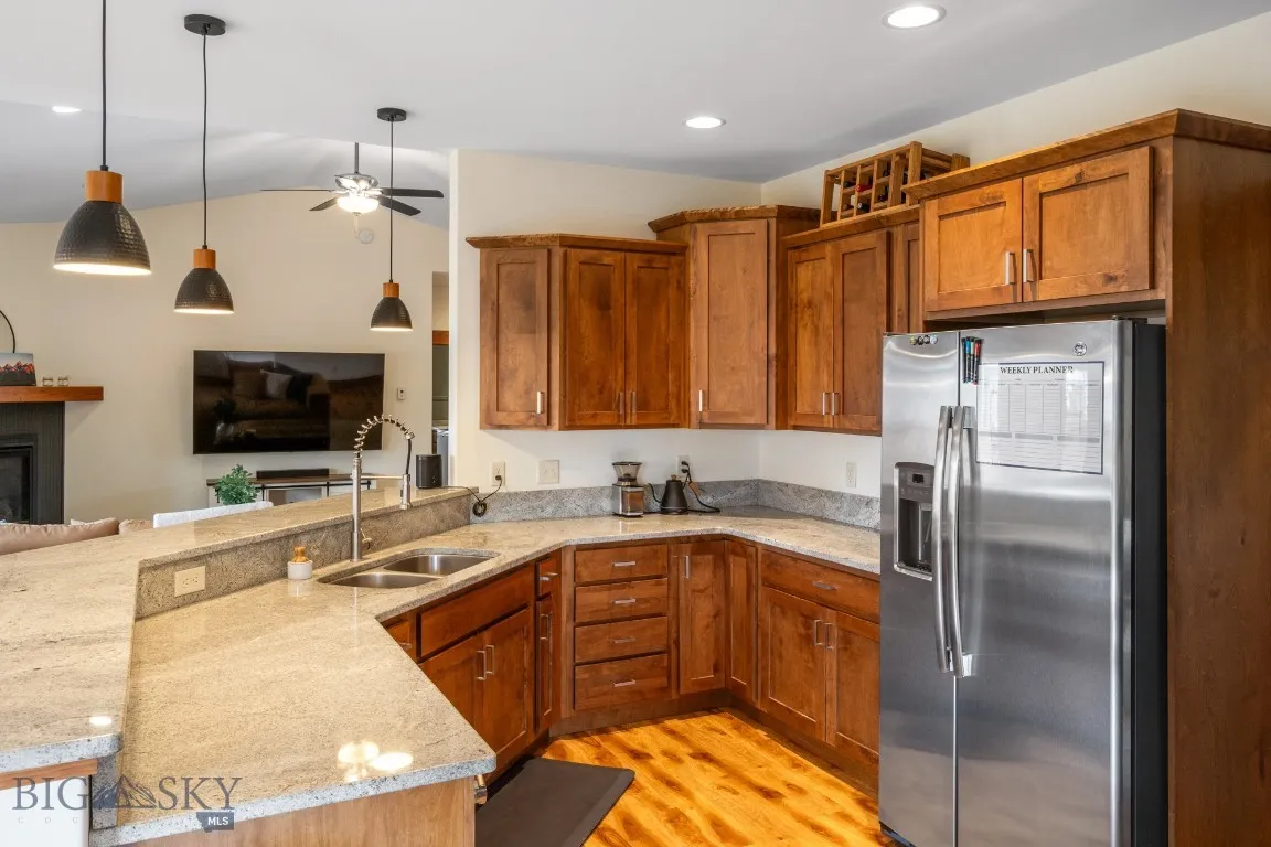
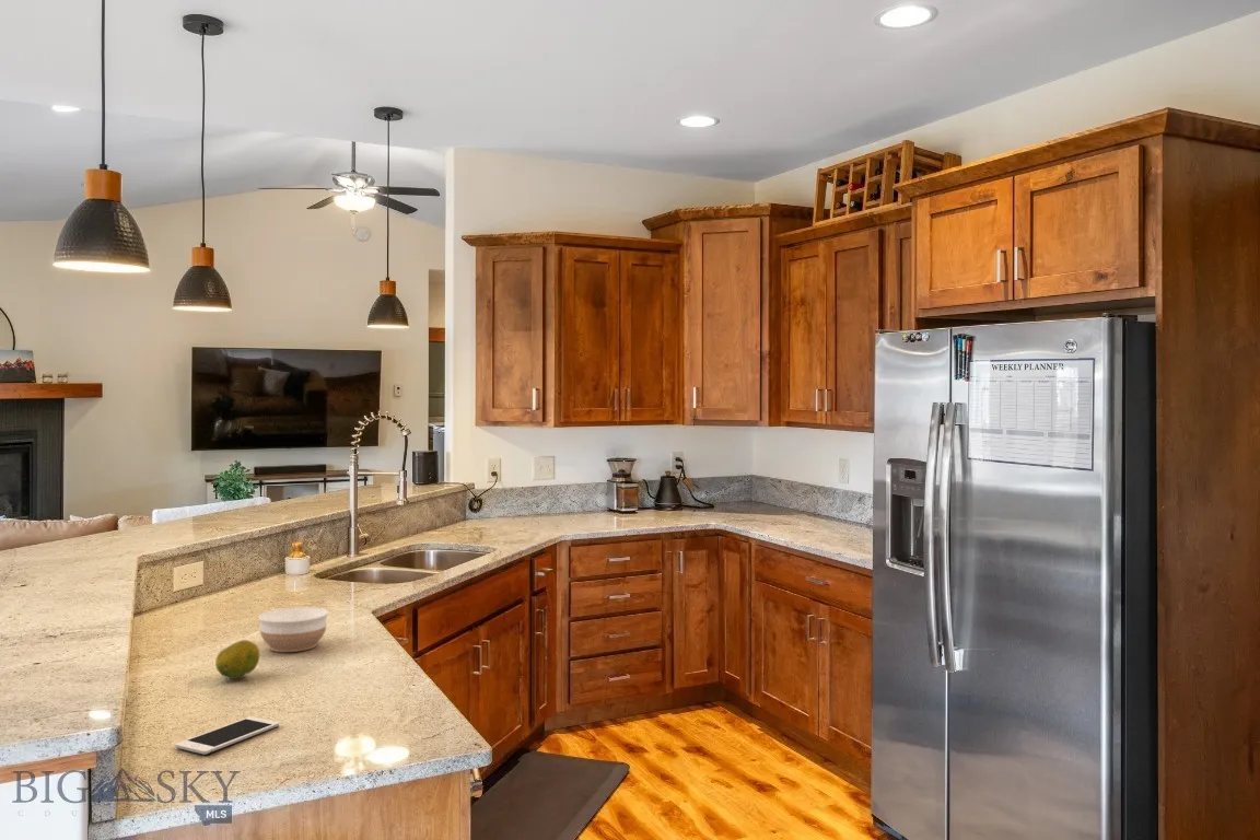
+ fruit [214,639,261,680]
+ cell phone [174,715,280,756]
+ bowl [257,606,329,653]
